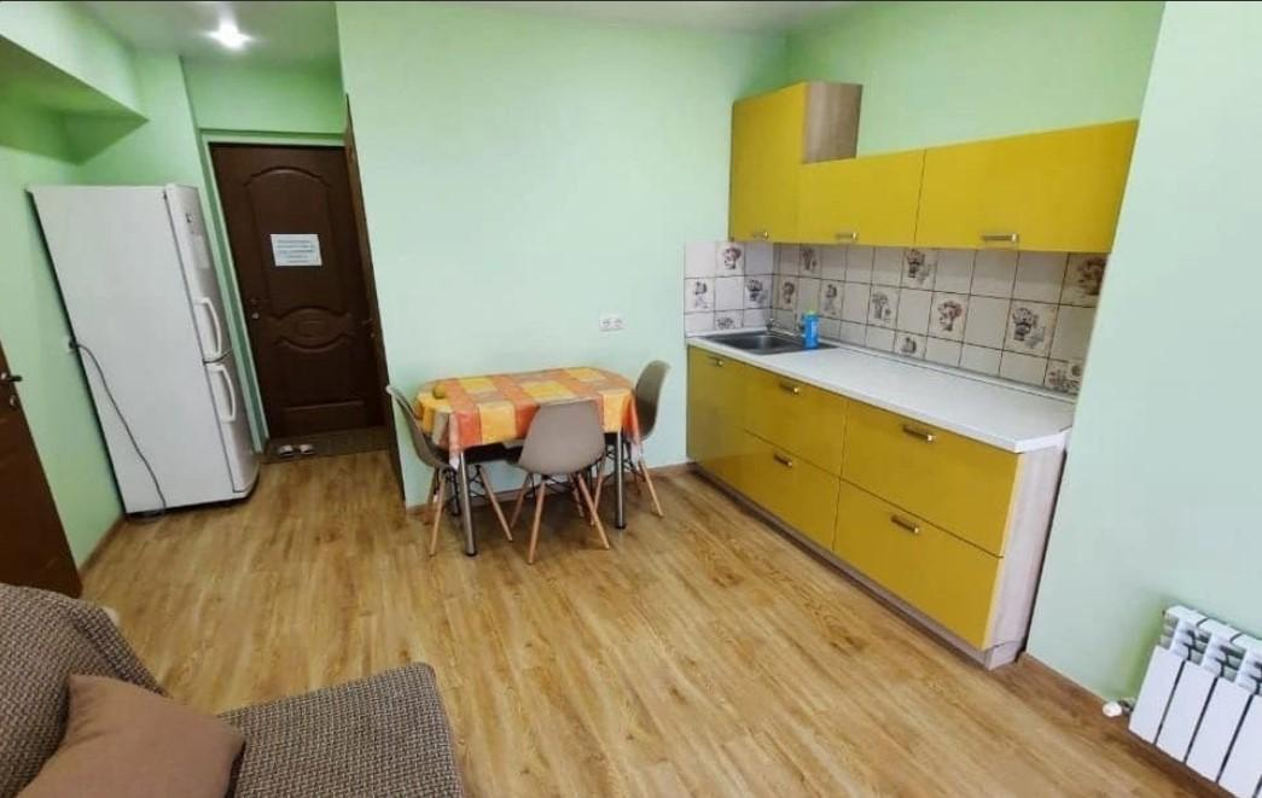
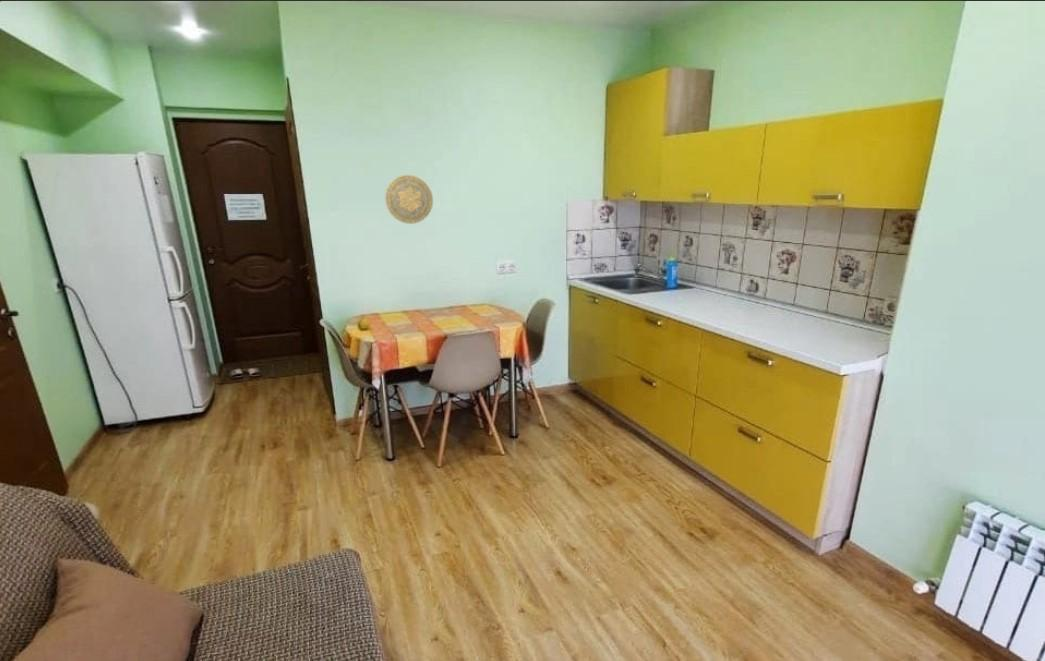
+ decorative plate [384,174,434,225]
